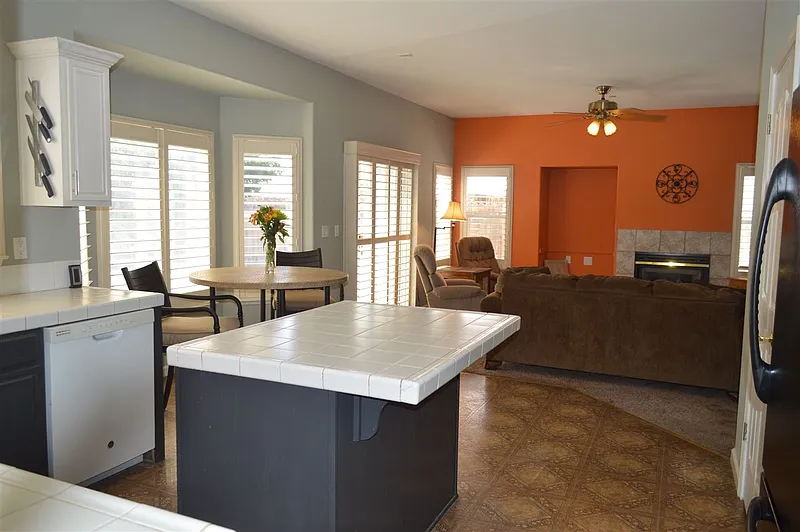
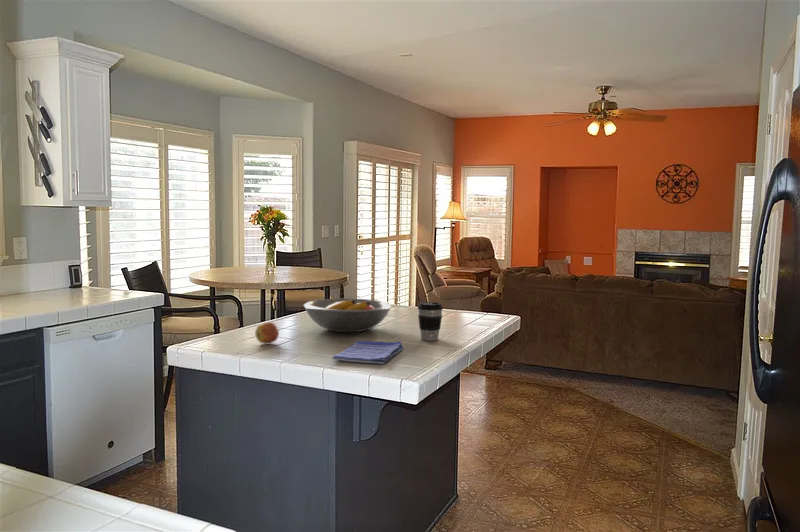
+ apple [254,321,281,344]
+ coffee cup [416,301,444,342]
+ fruit bowl [303,298,393,333]
+ dish towel [331,340,404,365]
